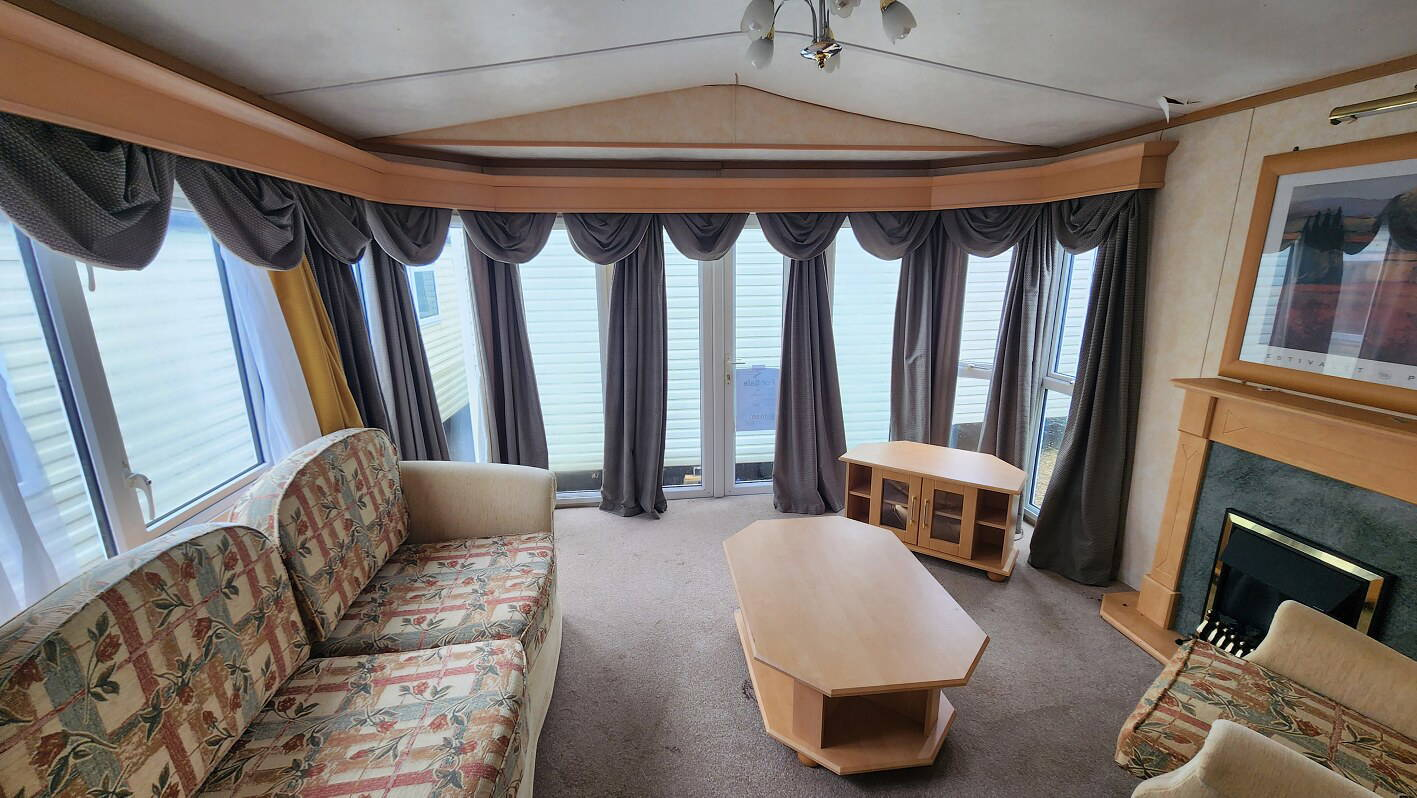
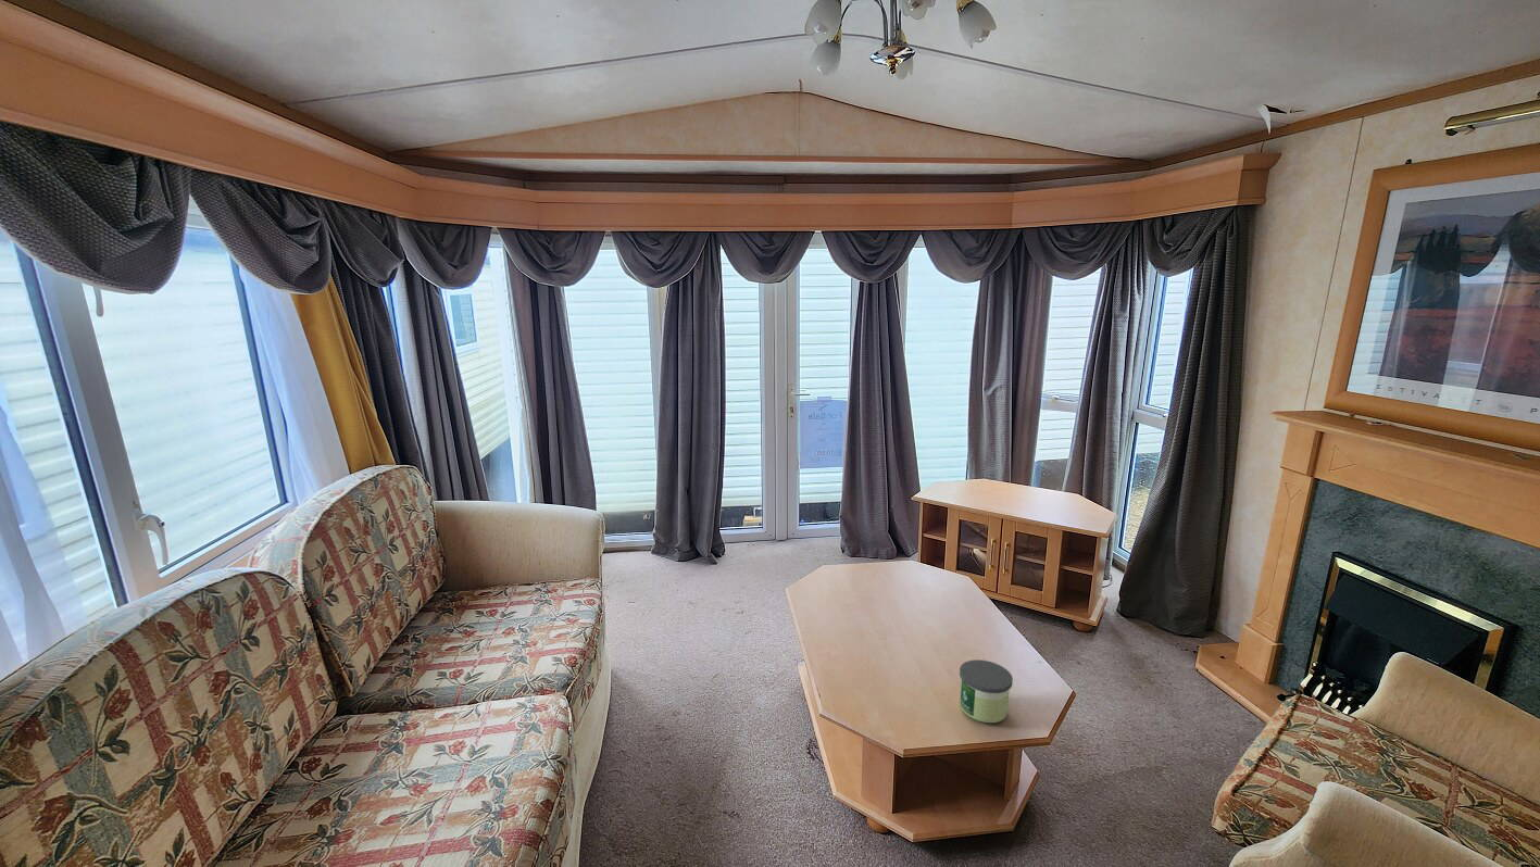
+ candle [959,658,1014,724]
